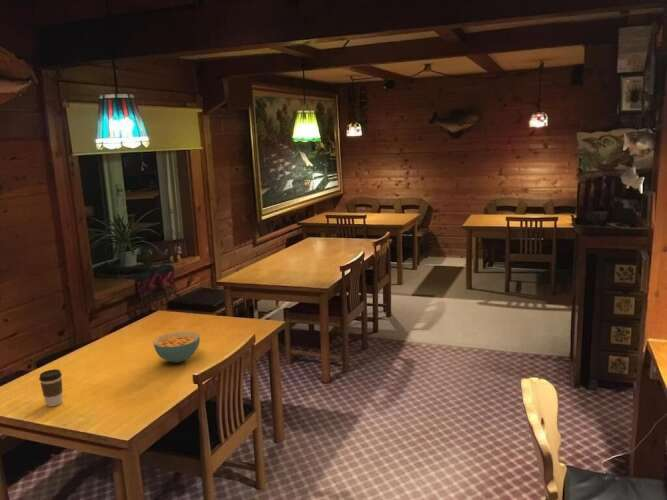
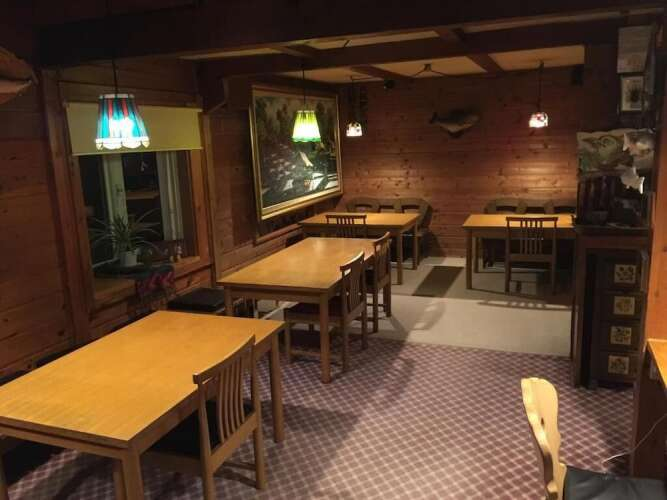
- coffee cup [38,368,64,408]
- cereal bowl [152,331,201,364]
